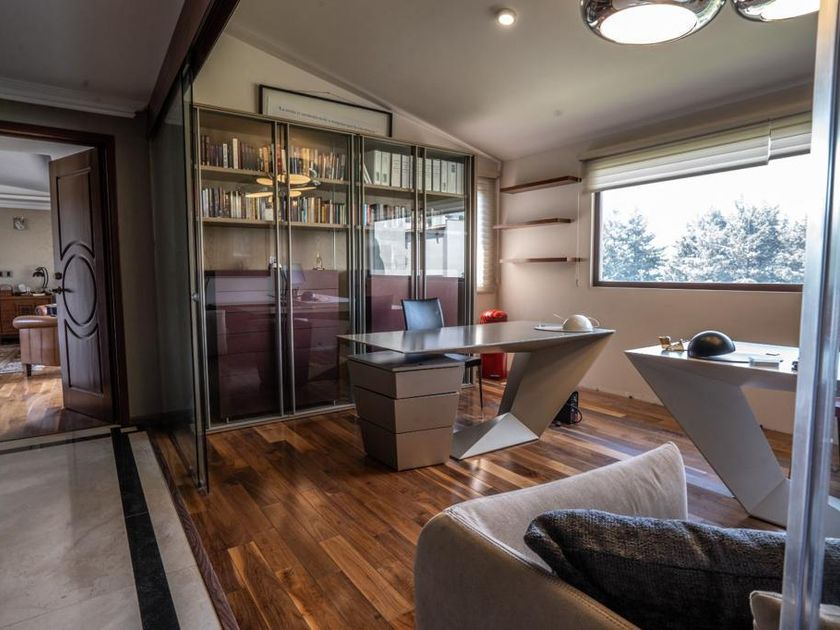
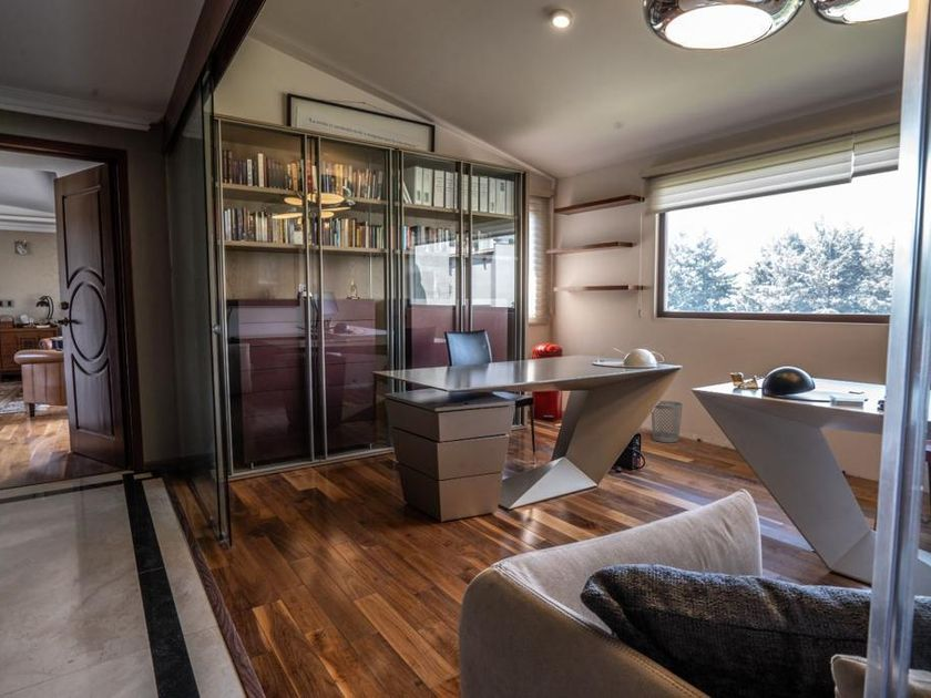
+ wastebasket [651,400,684,443]
